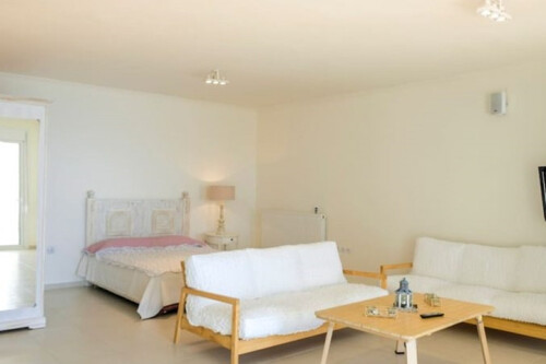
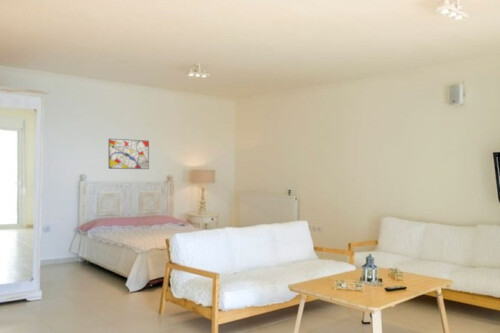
+ wall art [108,138,150,170]
